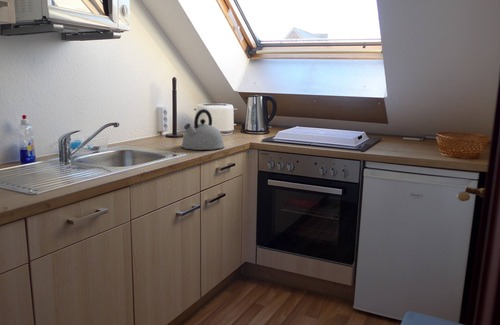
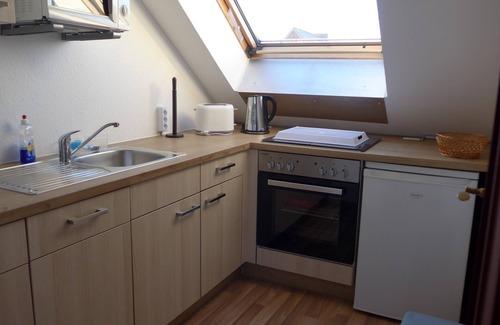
- kettle [180,108,225,151]
